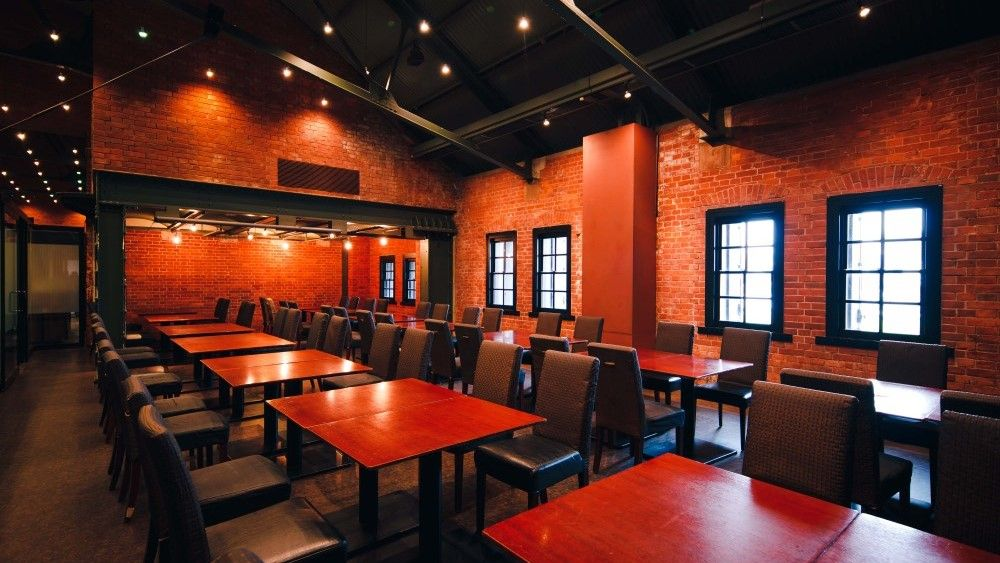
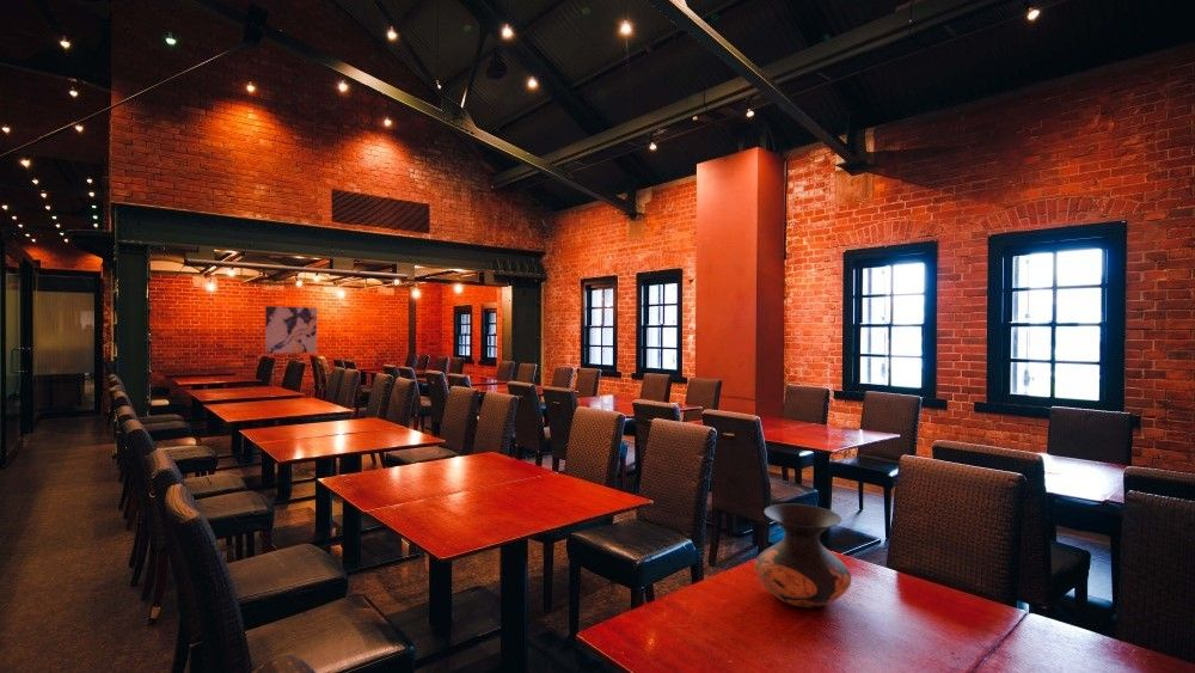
+ wall art [264,305,318,354]
+ vase [753,502,852,610]
